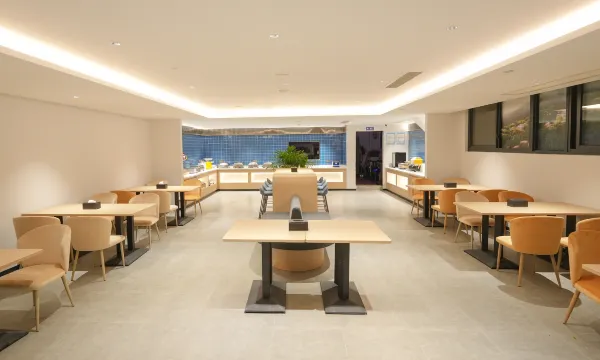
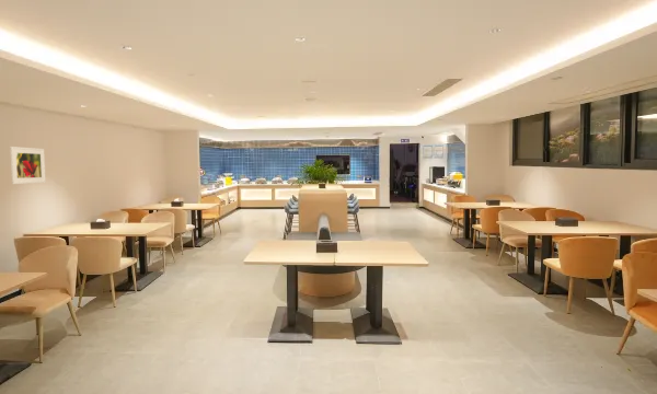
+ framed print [9,146,47,185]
